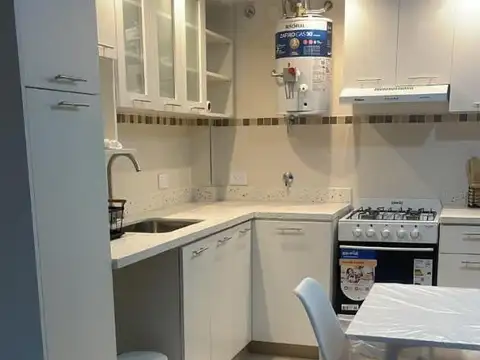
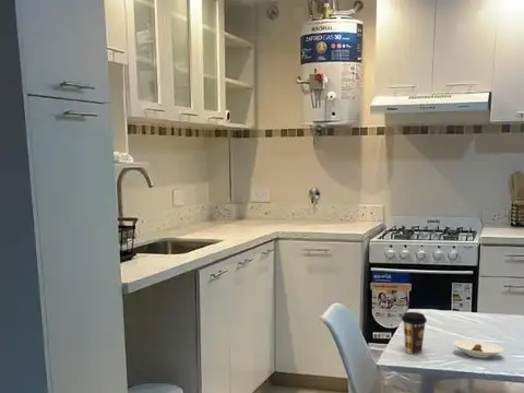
+ saucer [452,340,505,359]
+ coffee cup [401,311,428,356]
